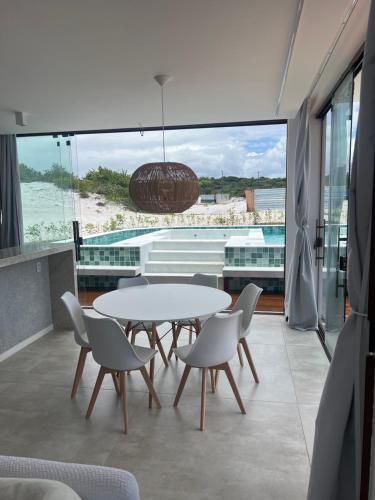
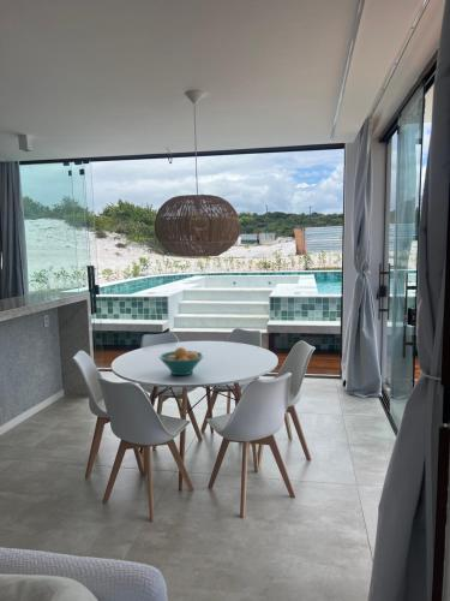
+ fruit bowl [157,346,205,376]
